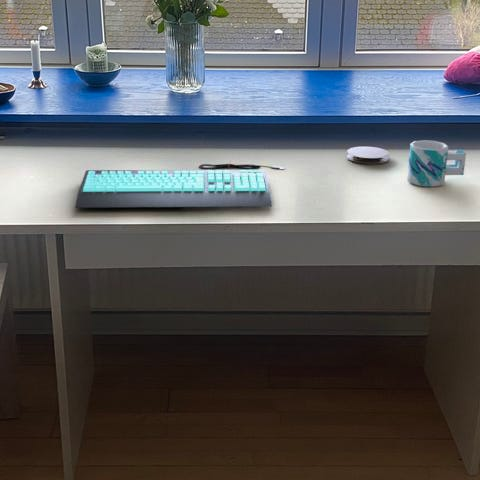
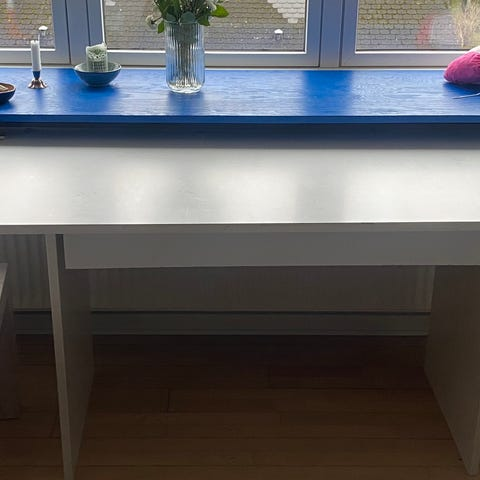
- coaster [346,146,390,165]
- mug [406,139,467,187]
- computer keyboard [74,163,286,209]
